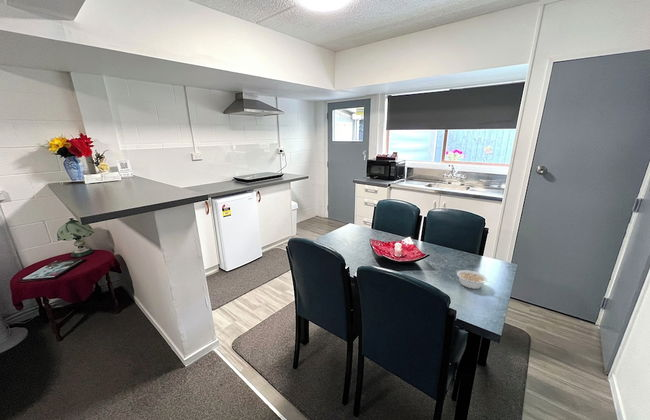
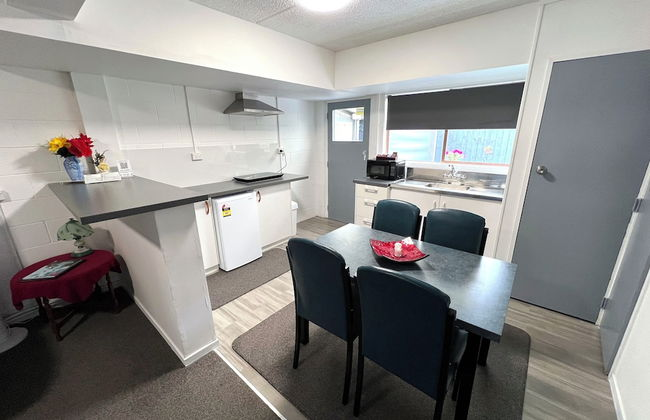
- legume [456,269,493,290]
